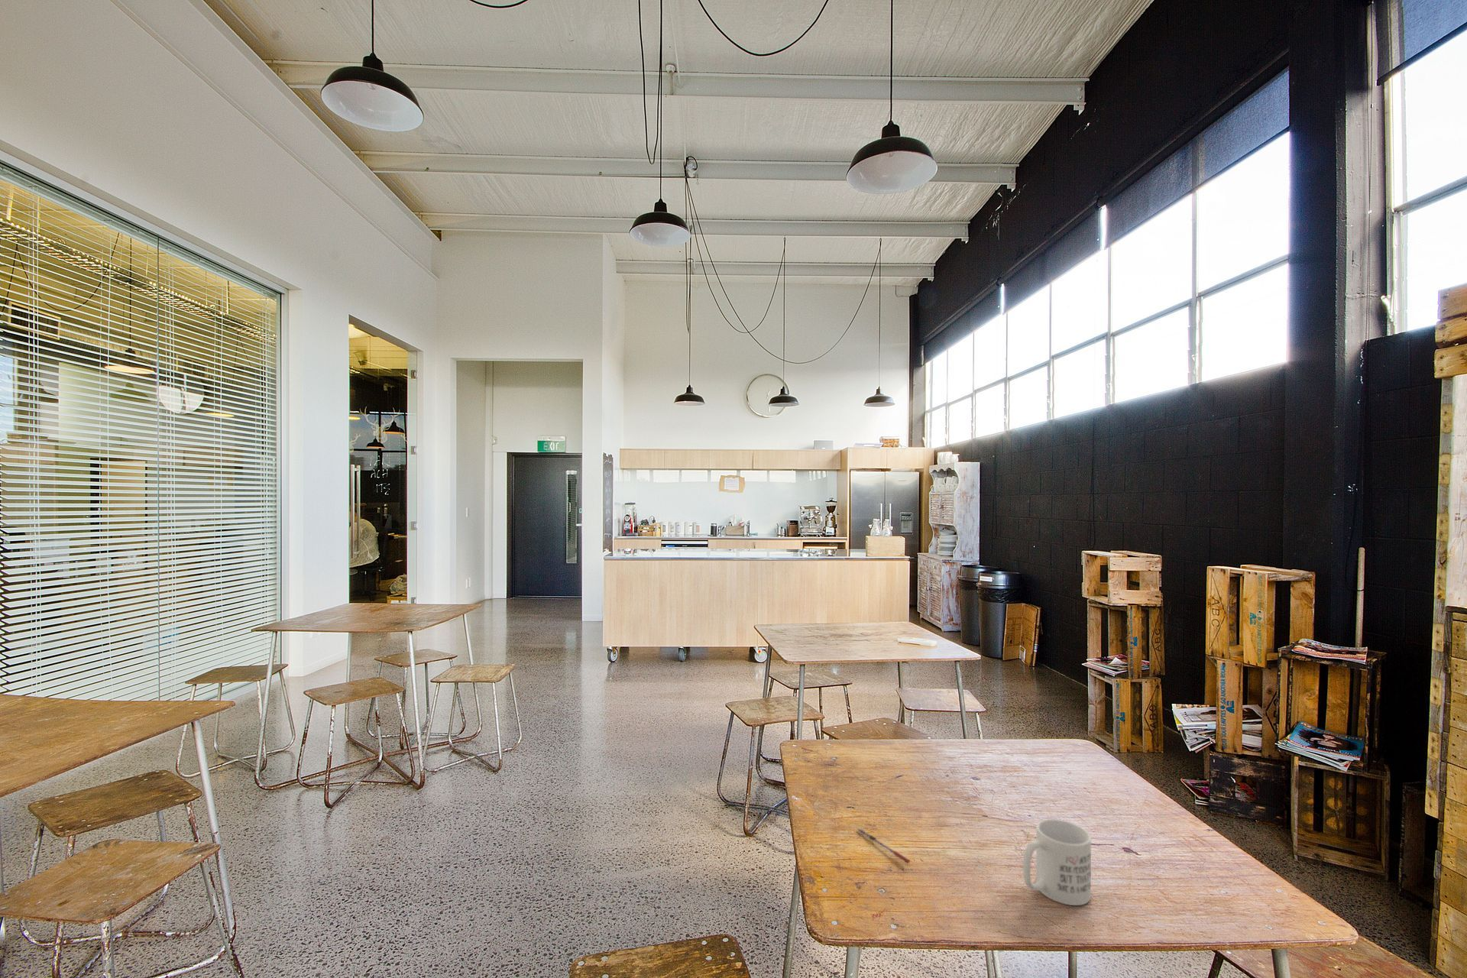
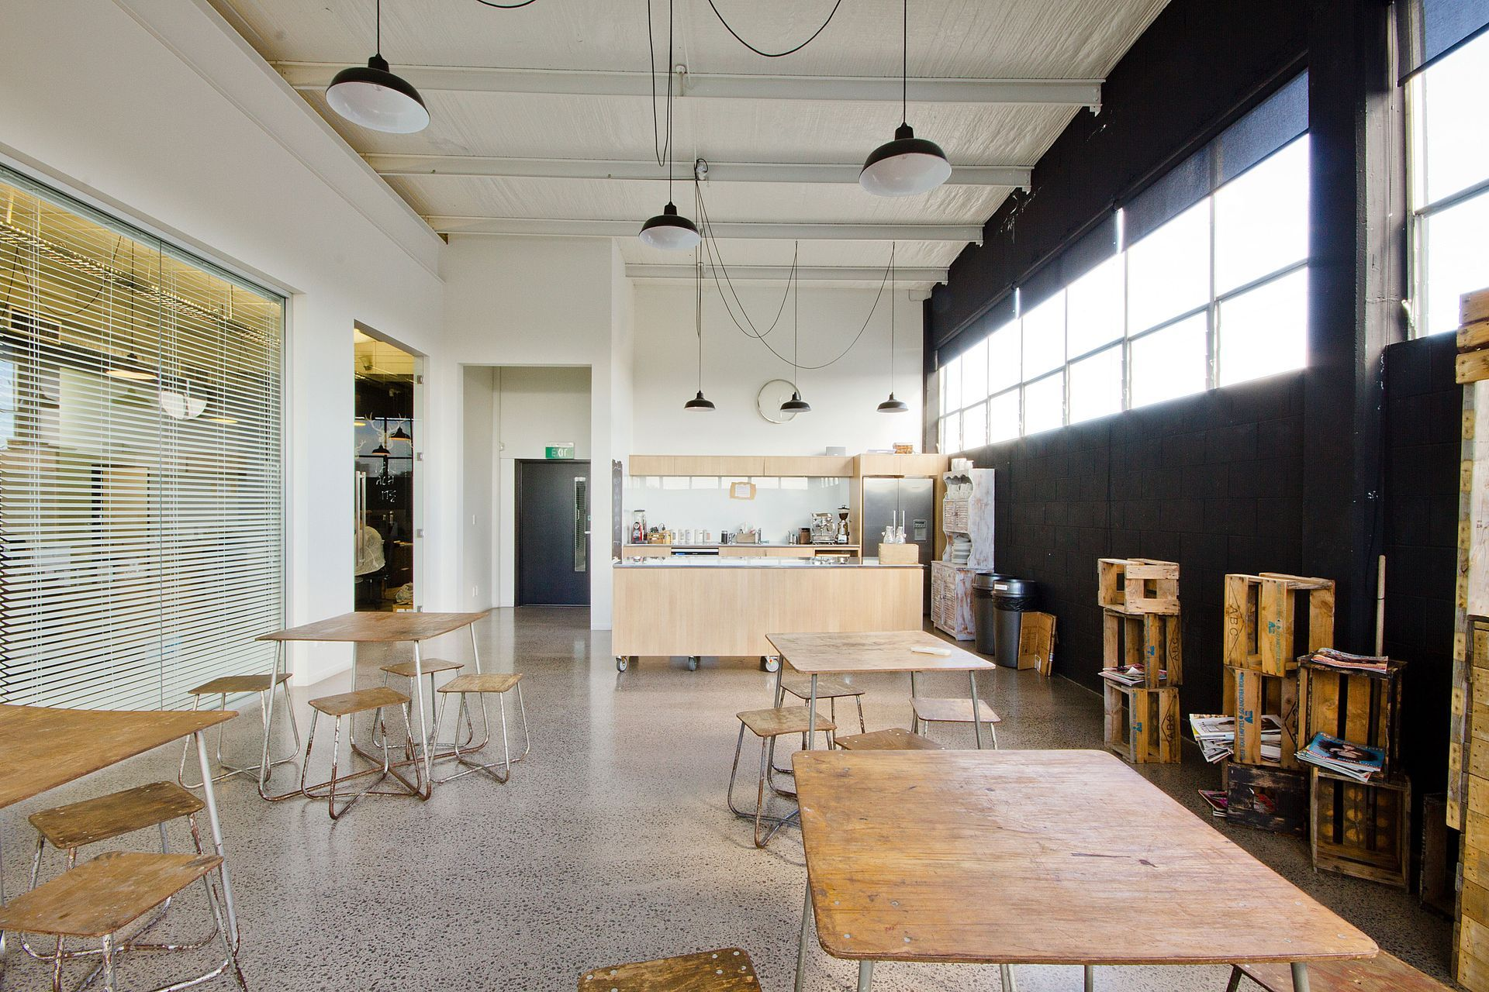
- pen [856,827,911,864]
- mug [1023,819,1092,906]
